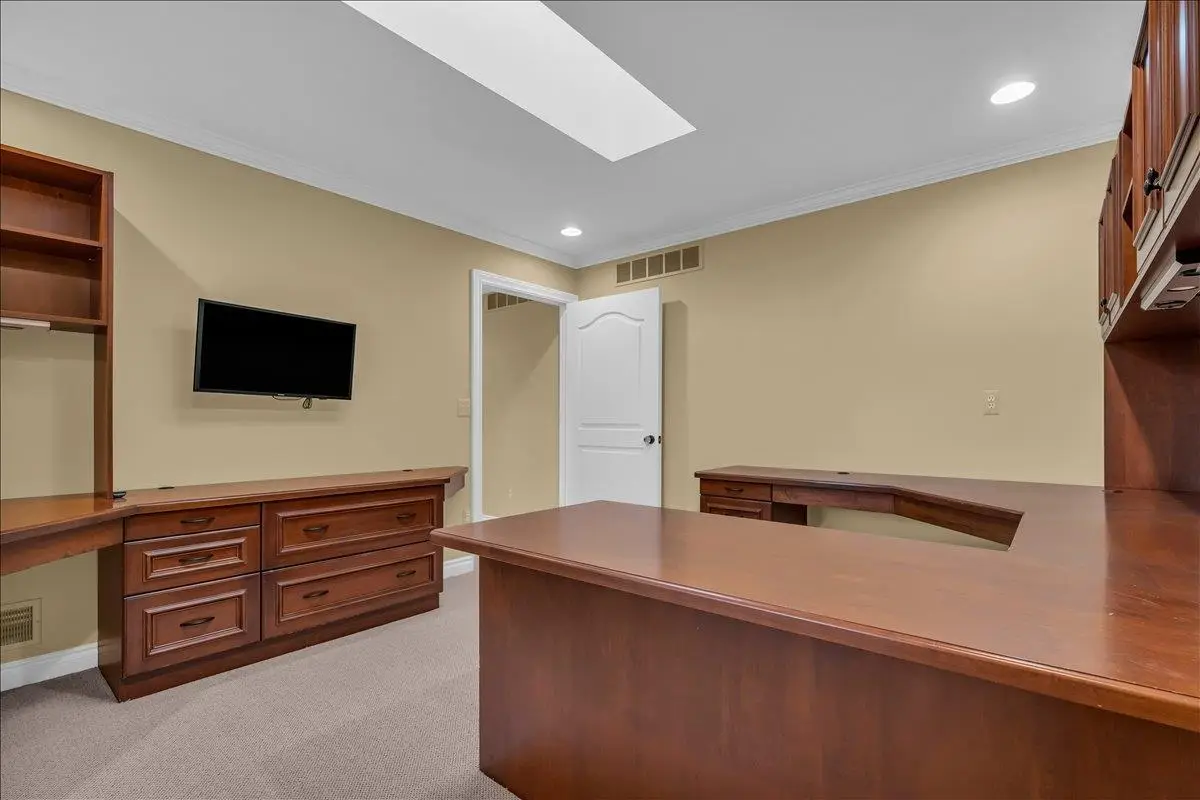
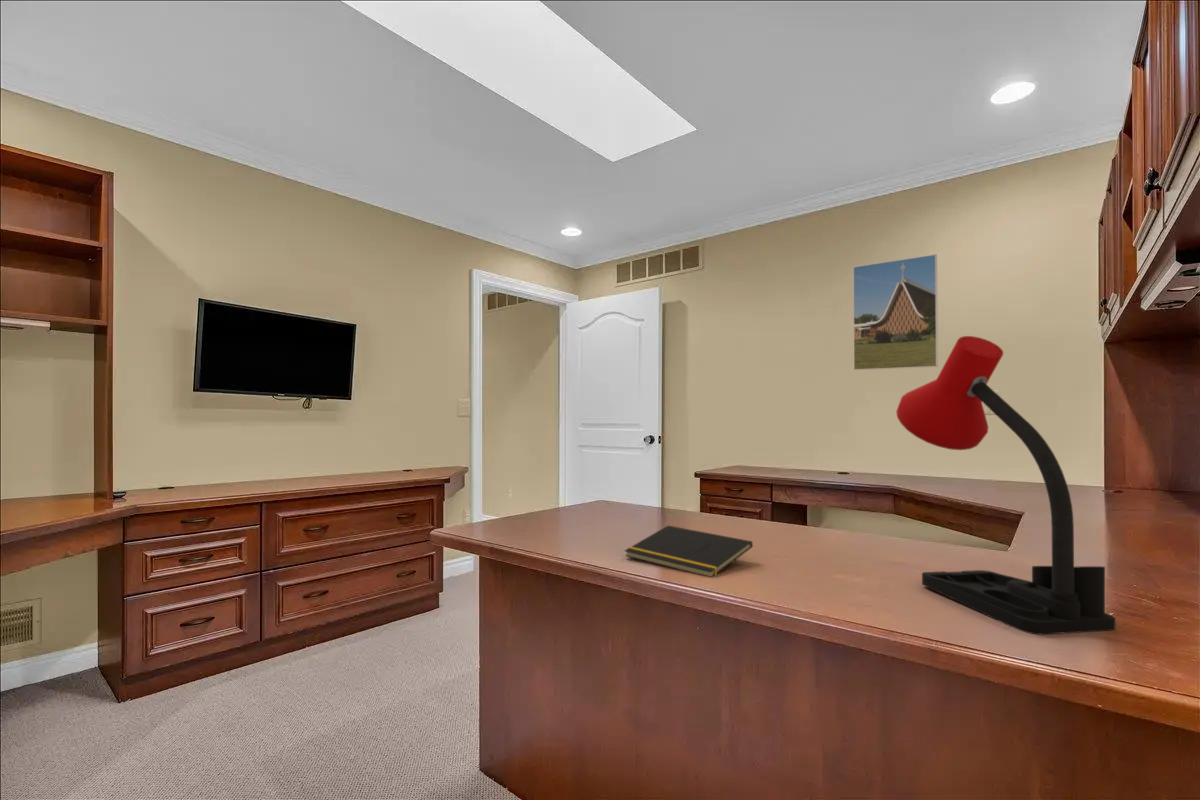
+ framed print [852,253,939,371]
+ notepad [624,525,754,578]
+ desk lamp [895,335,1116,635]
